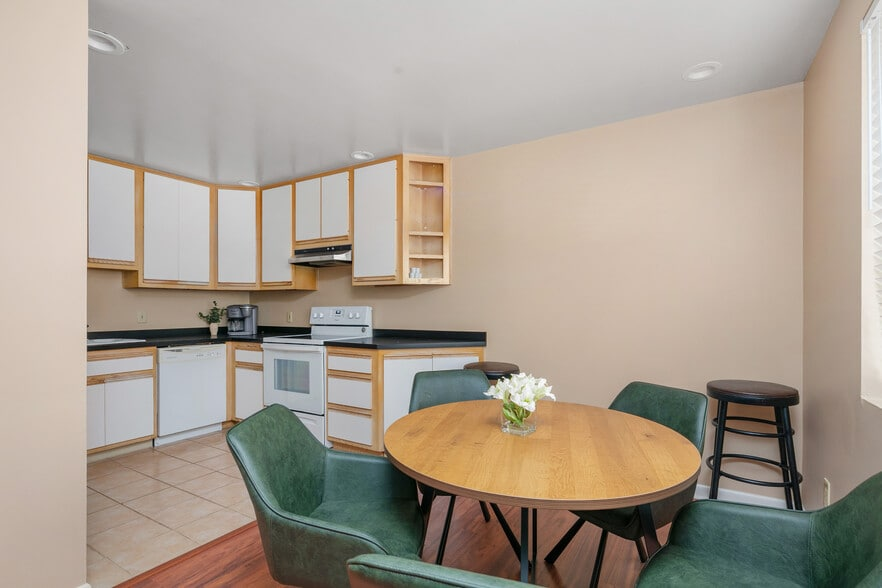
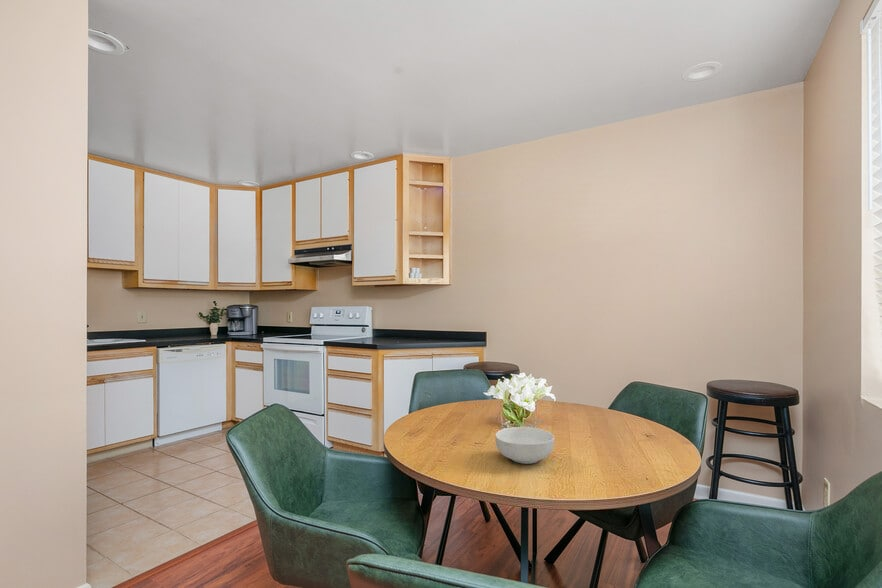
+ cereal bowl [494,426,555,465]
